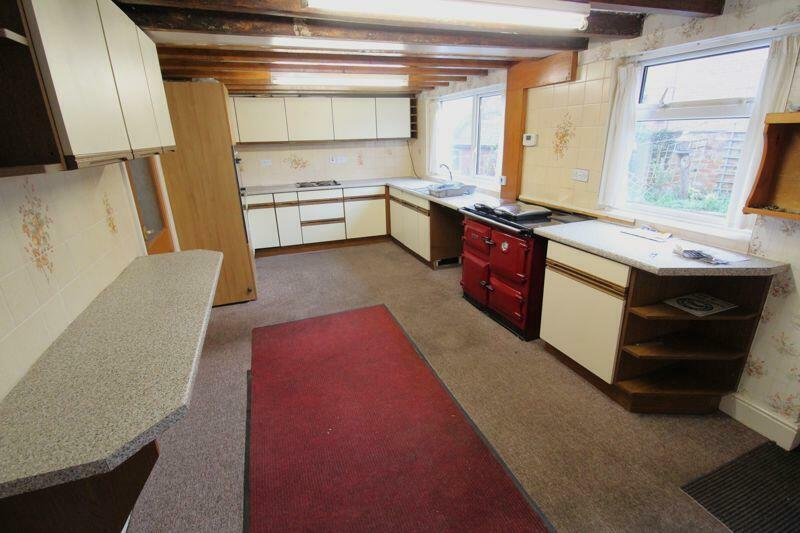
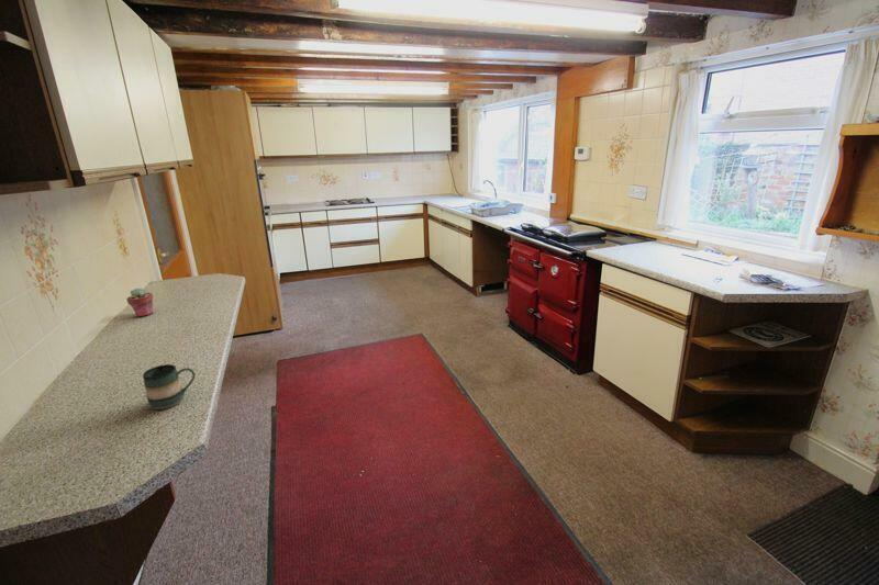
+ potted succulent [125,288,154,318]
+ mug [142,363,196,410]
